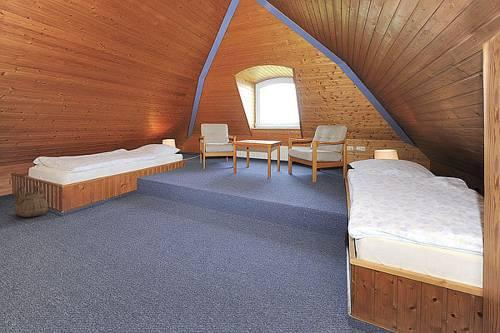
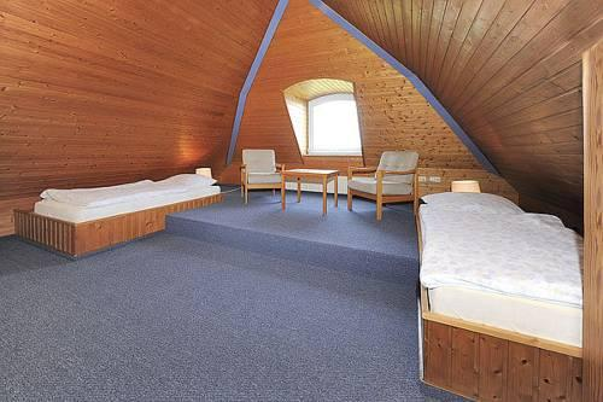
- basket [13,184,49,218]
